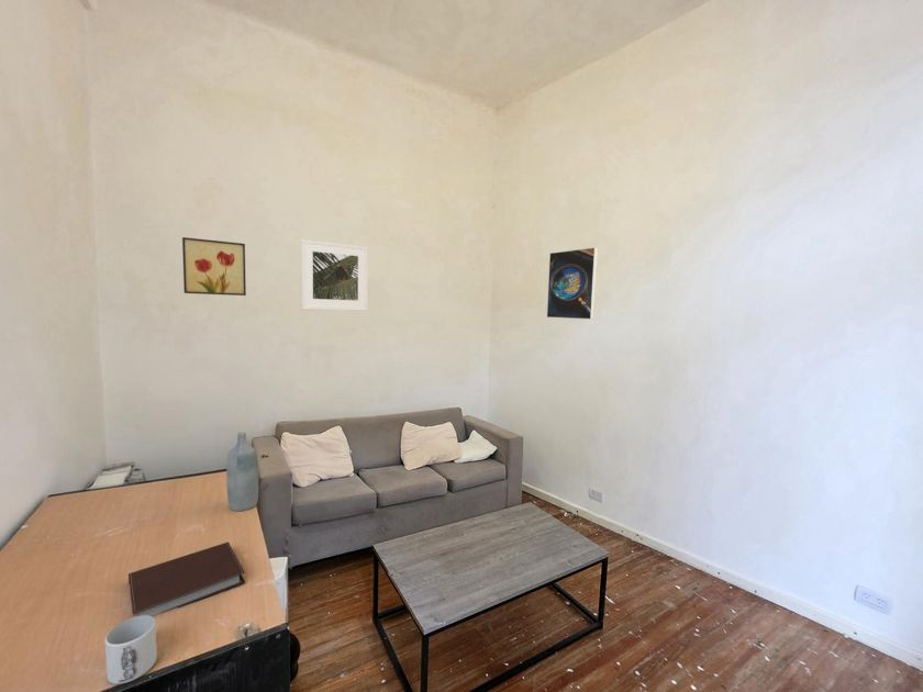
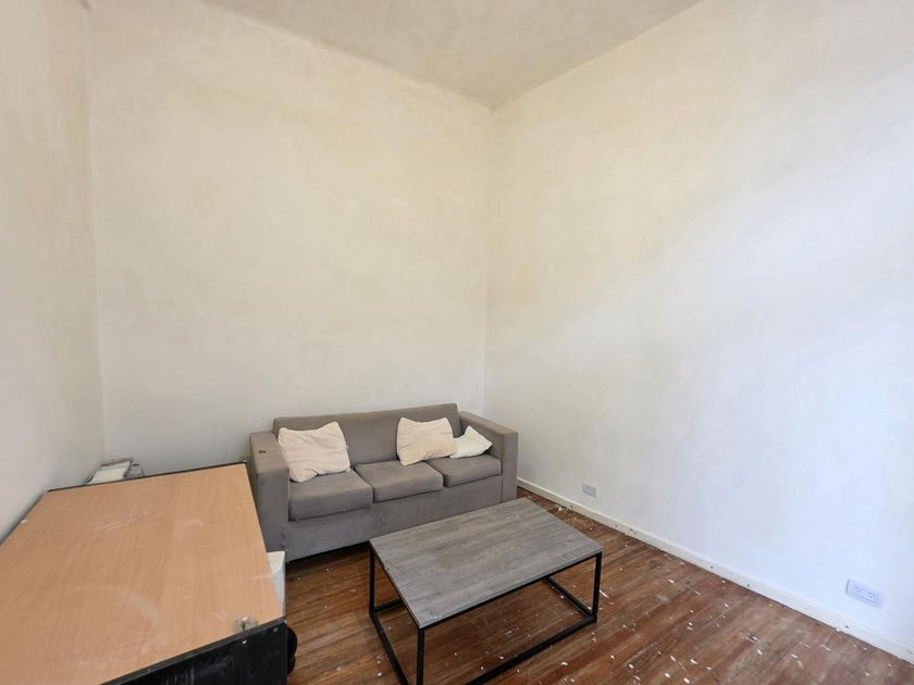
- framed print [300,238,369,312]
- bottle [225,432,259,512]
- mug [103,615,158,685]
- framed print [546,246,599,321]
- wall art [181,236,247,297]
- notebook [127,542,246,616]
